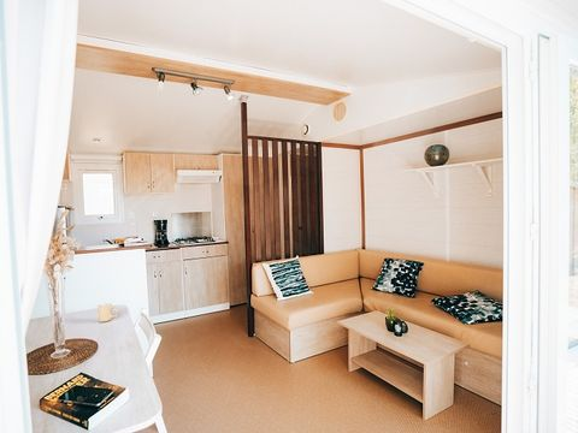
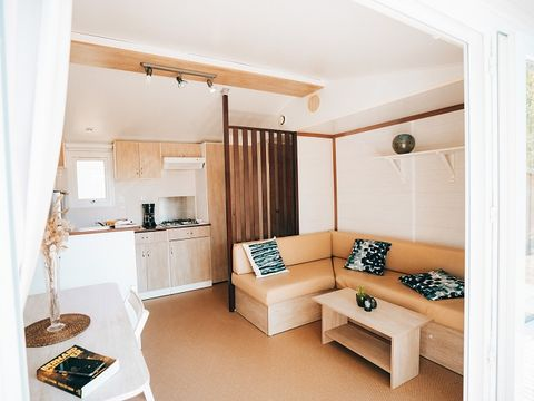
- cup [96,302,119,324]
